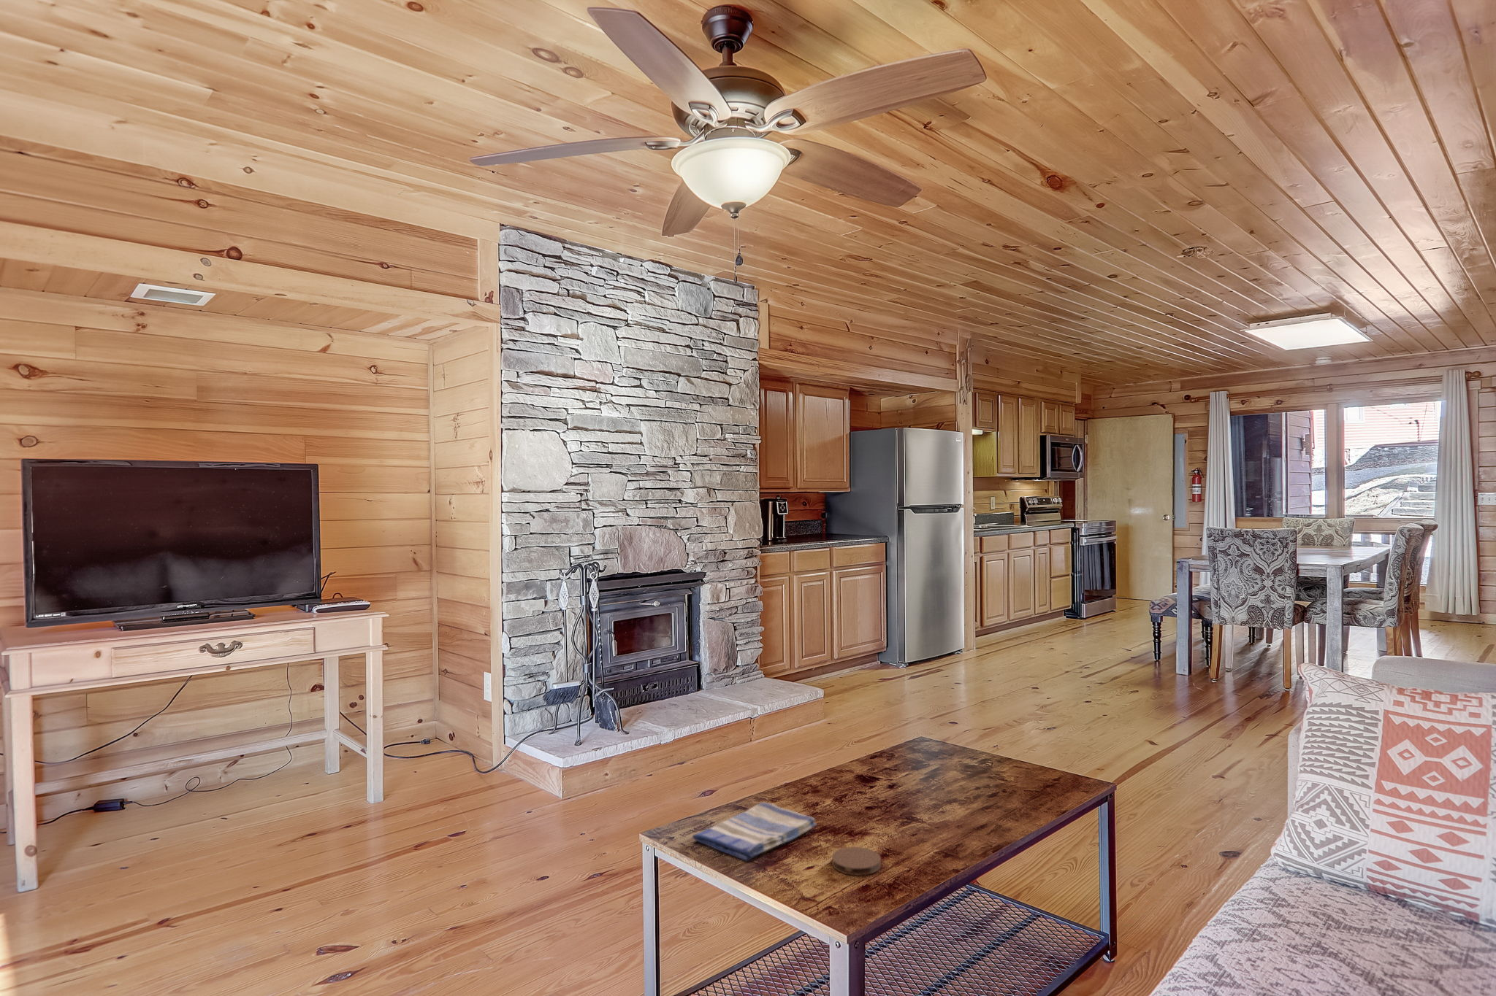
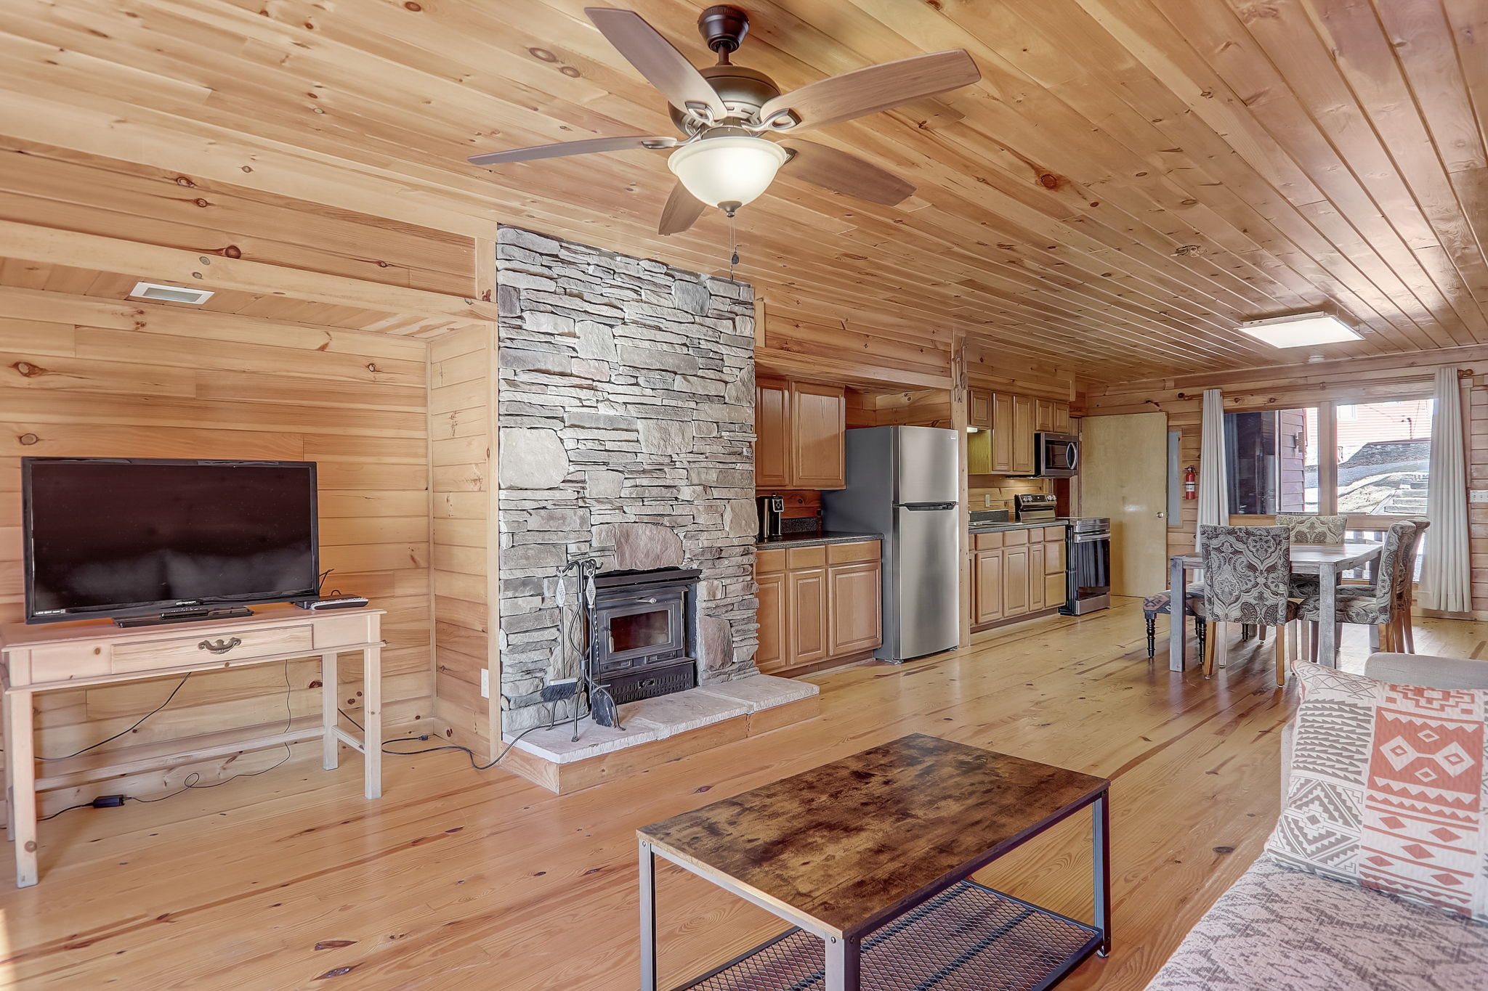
- dish towel [692,801,818,861]
- coaster [831,846,882,876]
